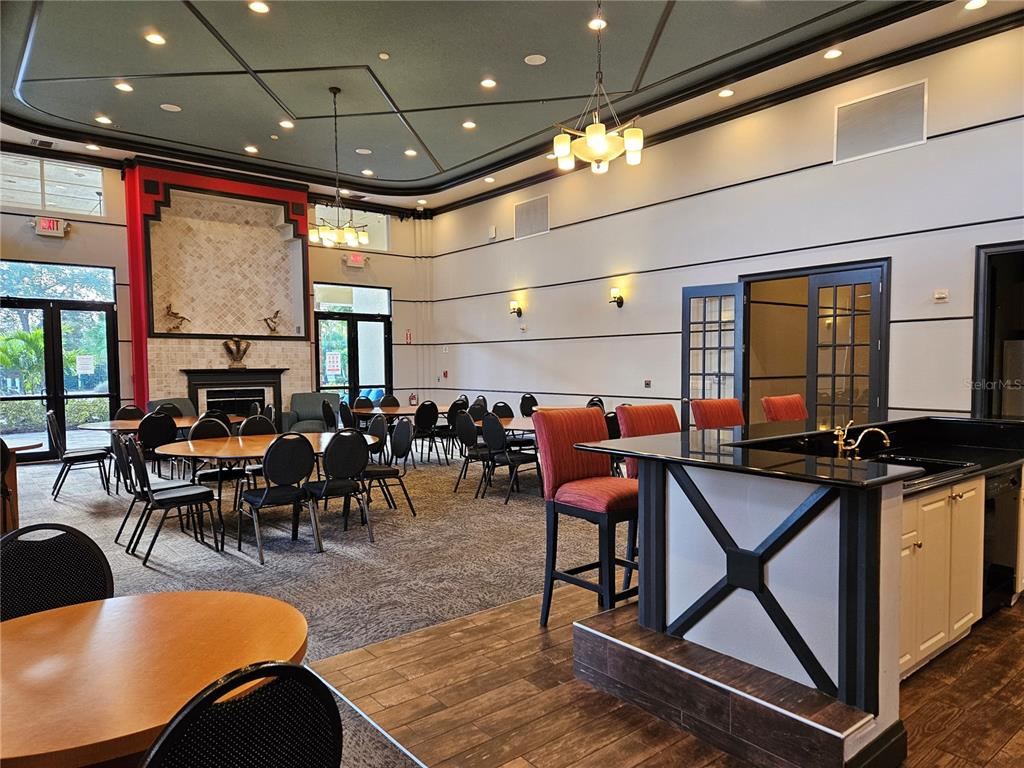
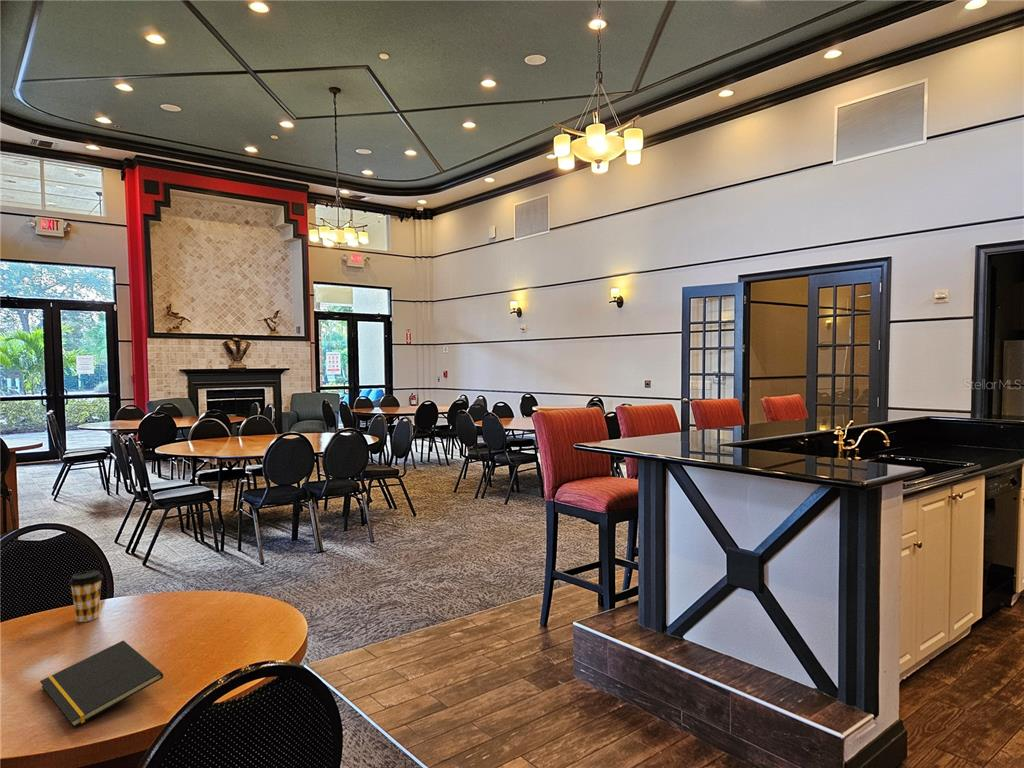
+ coffee cup [68,570,104,623]
+ notepad [39,639,164,728]
